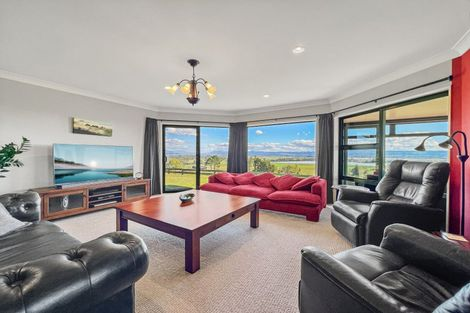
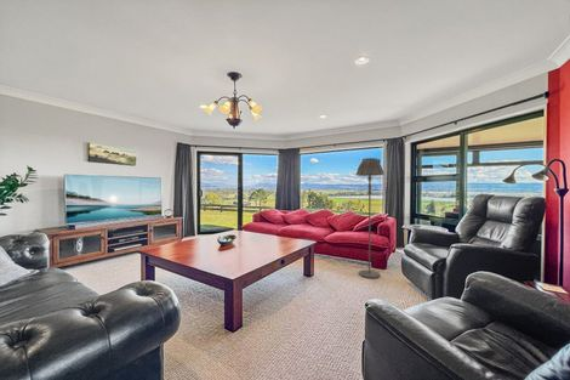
+ floor lamp [355,157,386,279]
